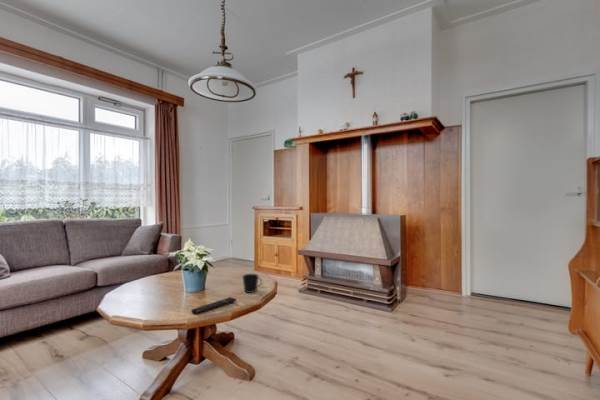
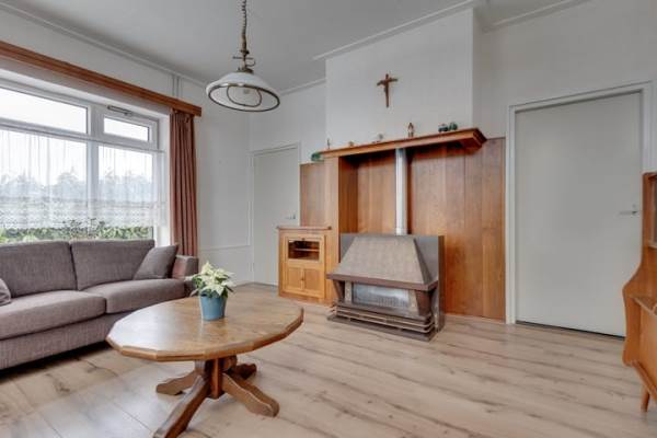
- cup [242,273,263,294]
- remote control [191,296,237,315]
